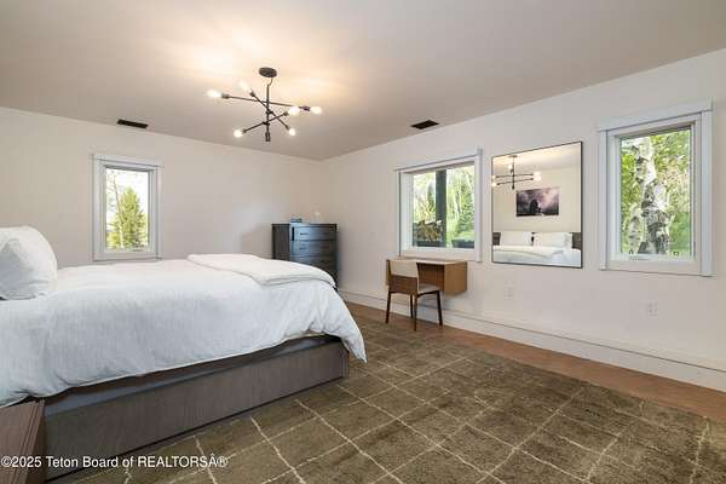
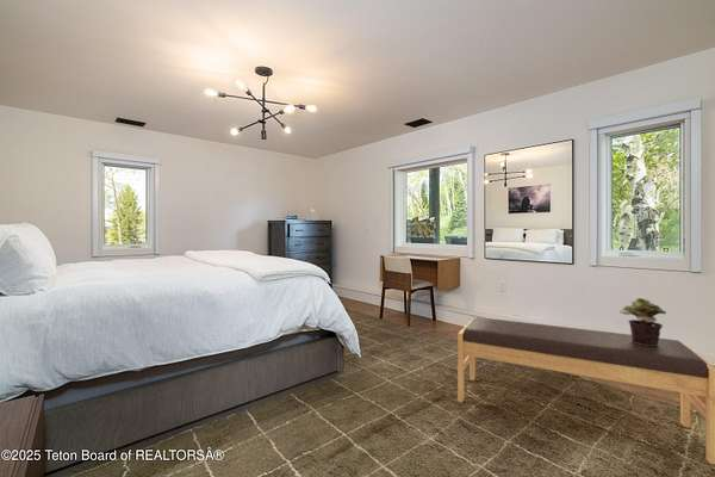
+ potted plant [618,297,667,346]
+ bench [456,316,715,466]
